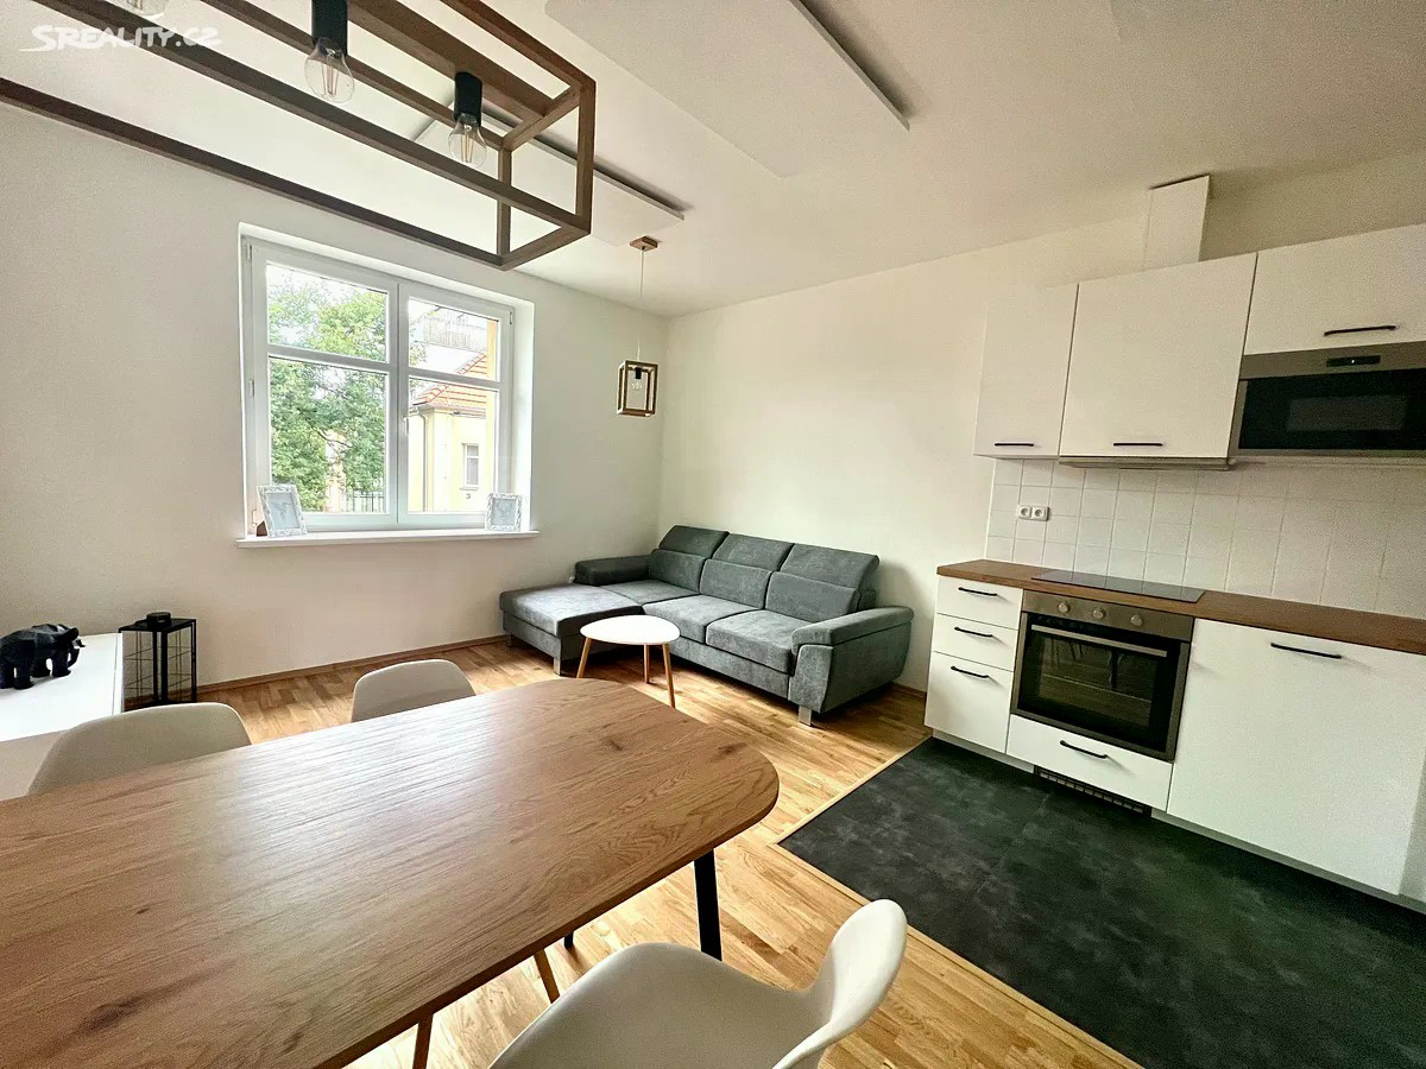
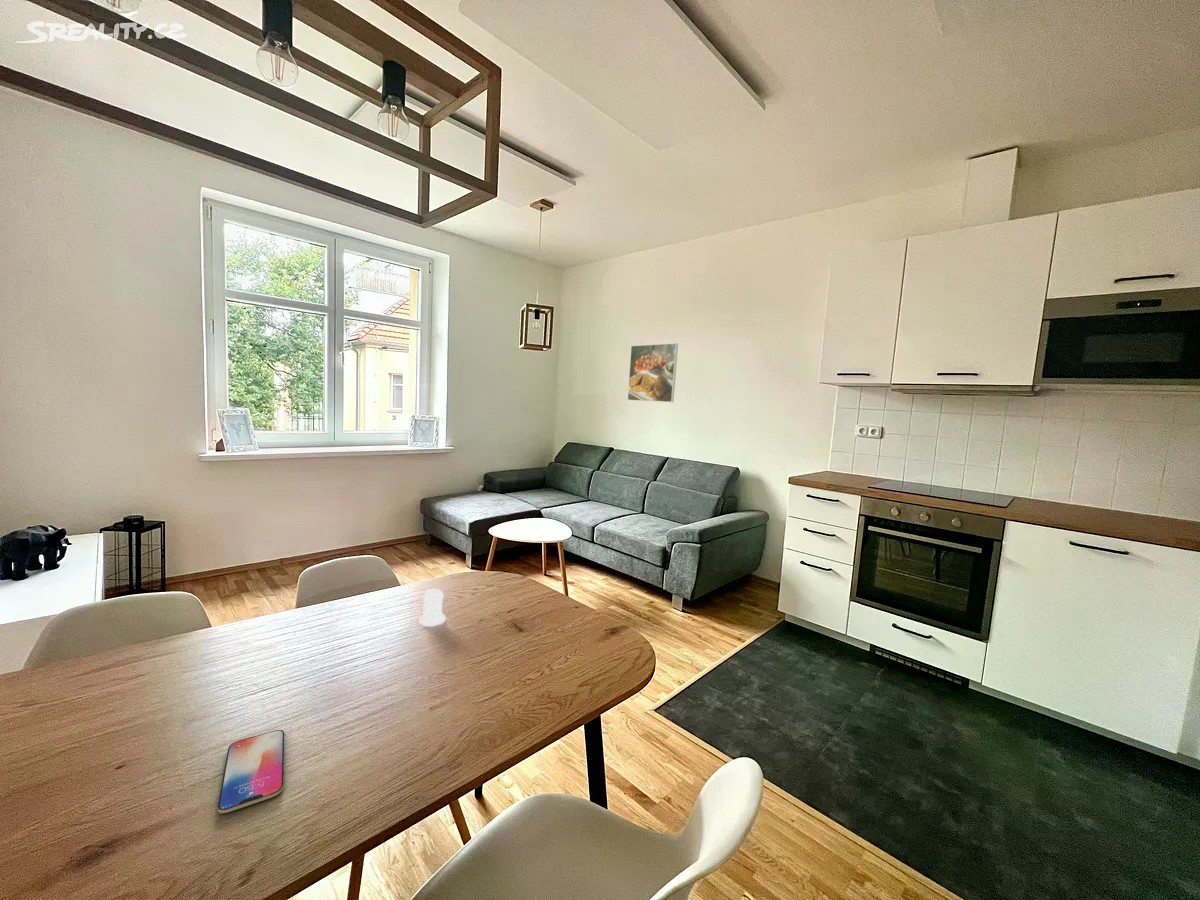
+ salt shaker [418,588,447,627]
+ smartphone [217,729,285,814]
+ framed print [627,342,679,403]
